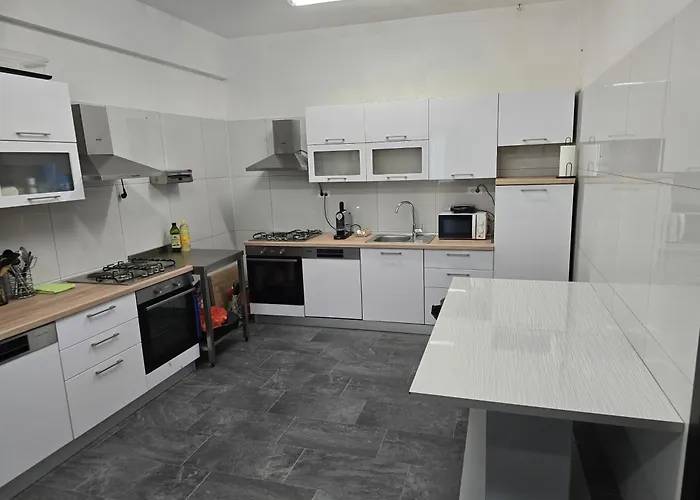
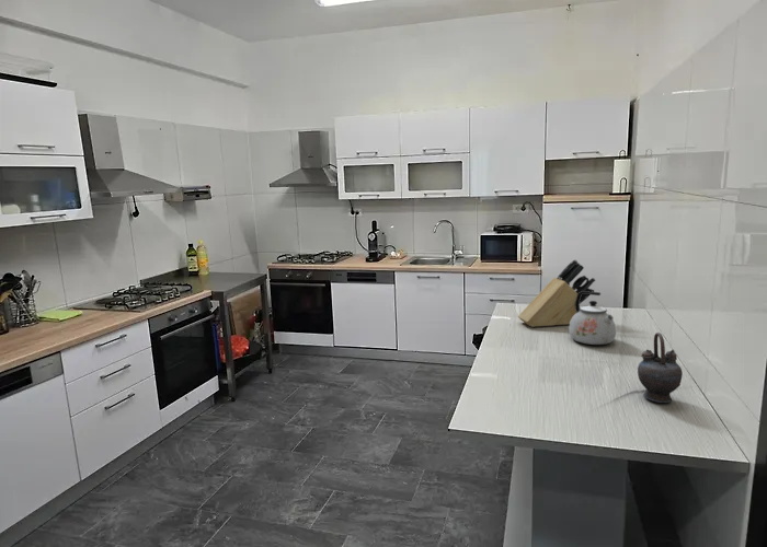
+ knife block [517,258,596,328]
+ kettle [568,291,617,346]
+ teapot [637,331,684,404]
